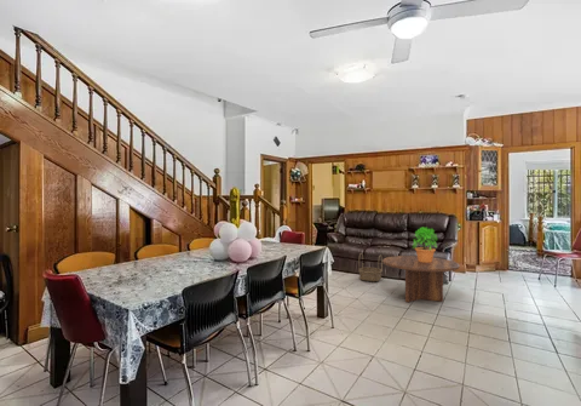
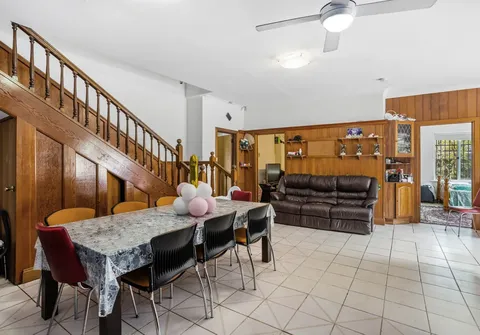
- potted plant [412,225,439,263]
- coffee table [382,255,461,303]
- basket [357,252,384,282]
